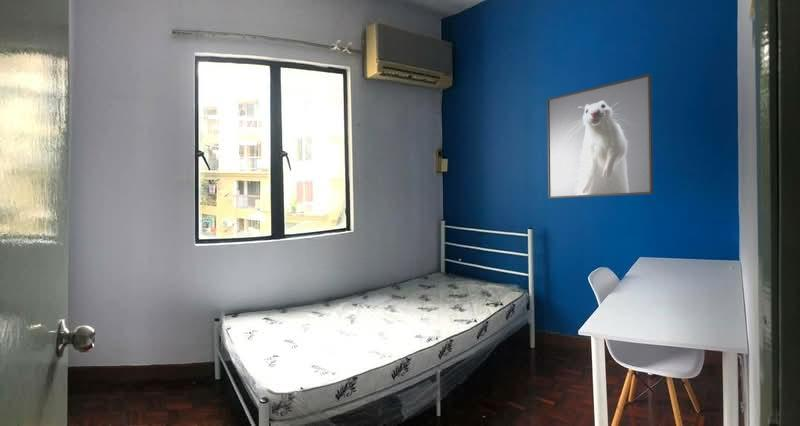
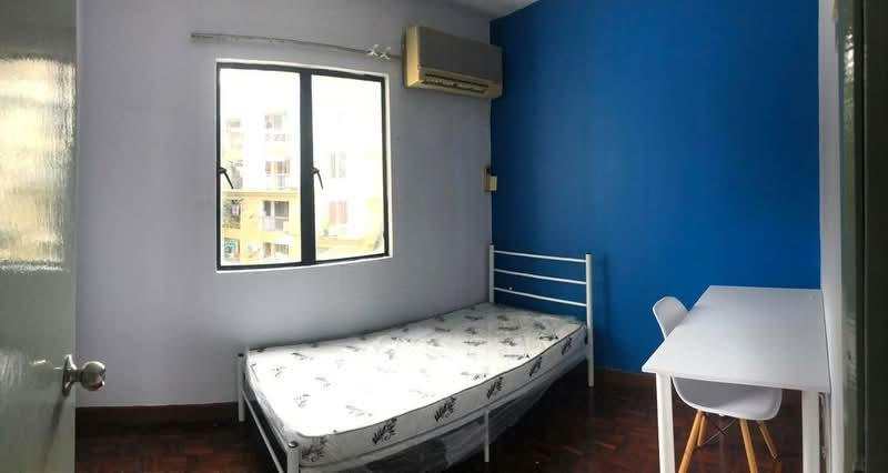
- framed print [546,73,654,200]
